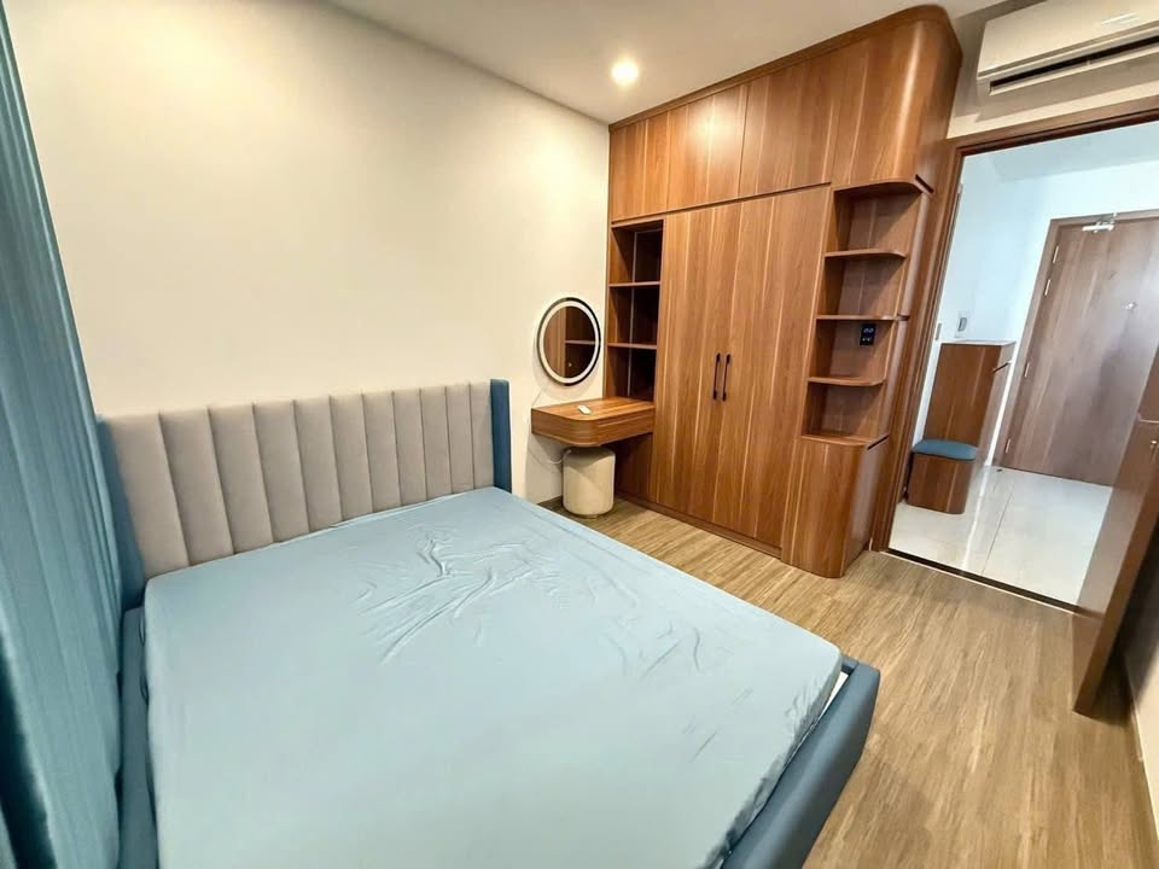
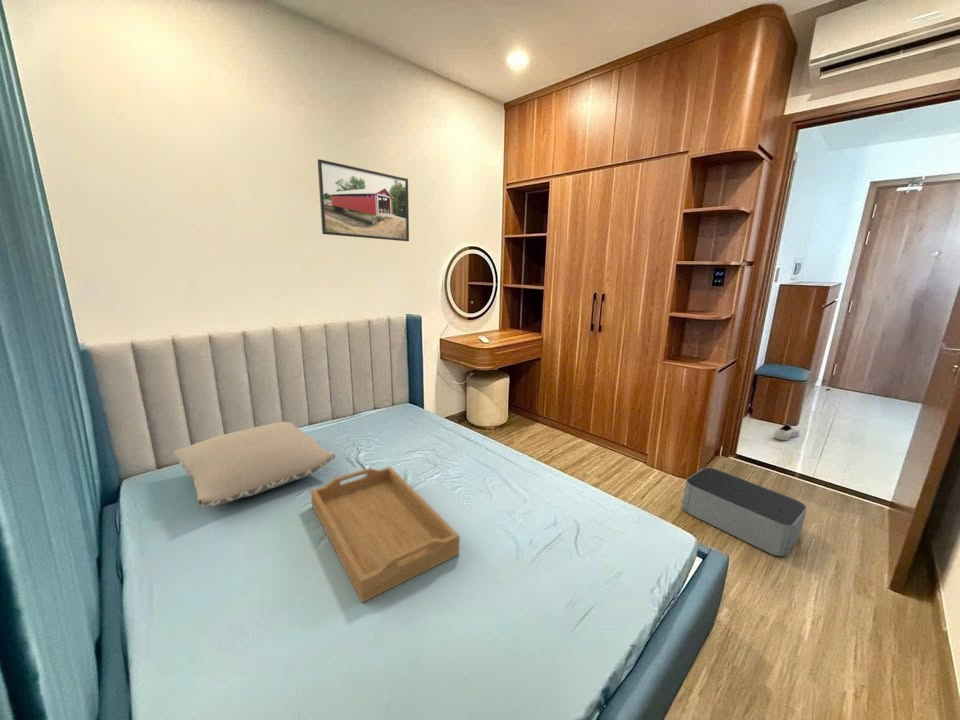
+ serving tray [310,466,461,604]
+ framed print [317,158,410,242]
+ pillow [173,421,336,507]
+ storage bin [681,466,808,557]
+ shoe [773,423,801,441]
